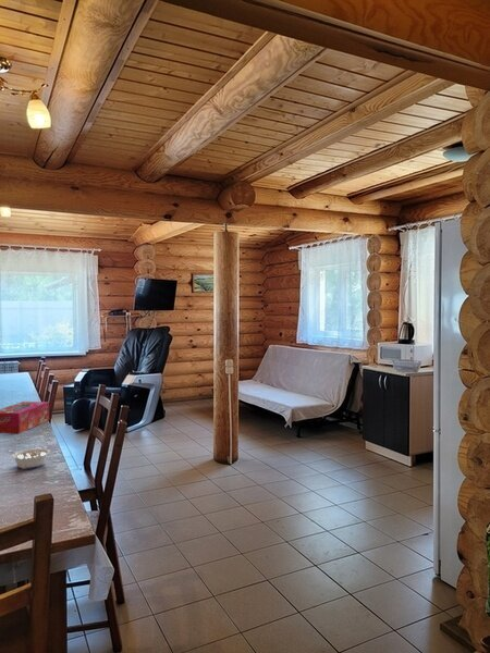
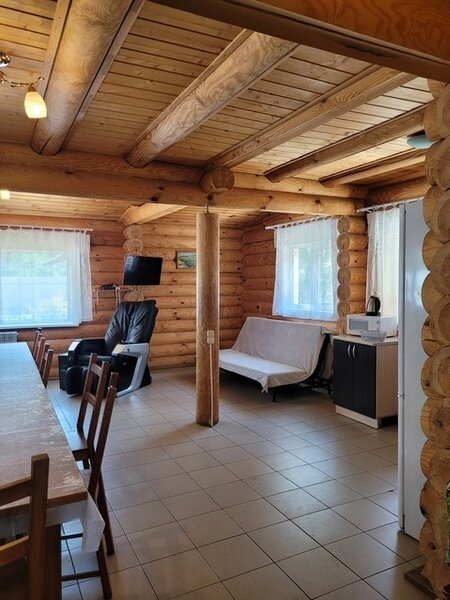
- legume [5,447,51,470]
- tissue box [0,401,50,434]
